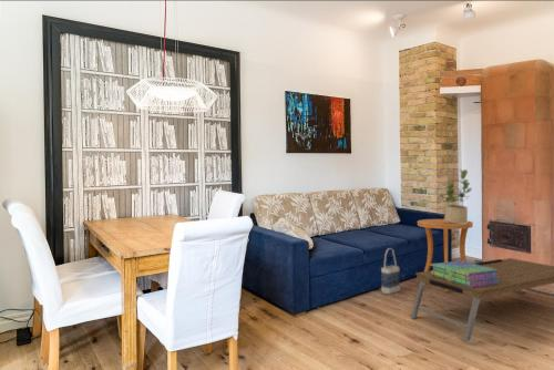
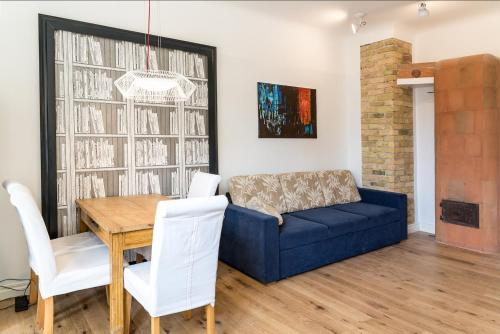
- bag [380,247,401,295]
- potted plant [439,168,473,224]
- stack of books [431,259,500,288]
- side table [417,218,474,292]
- coffee table [410,257,554,342]
